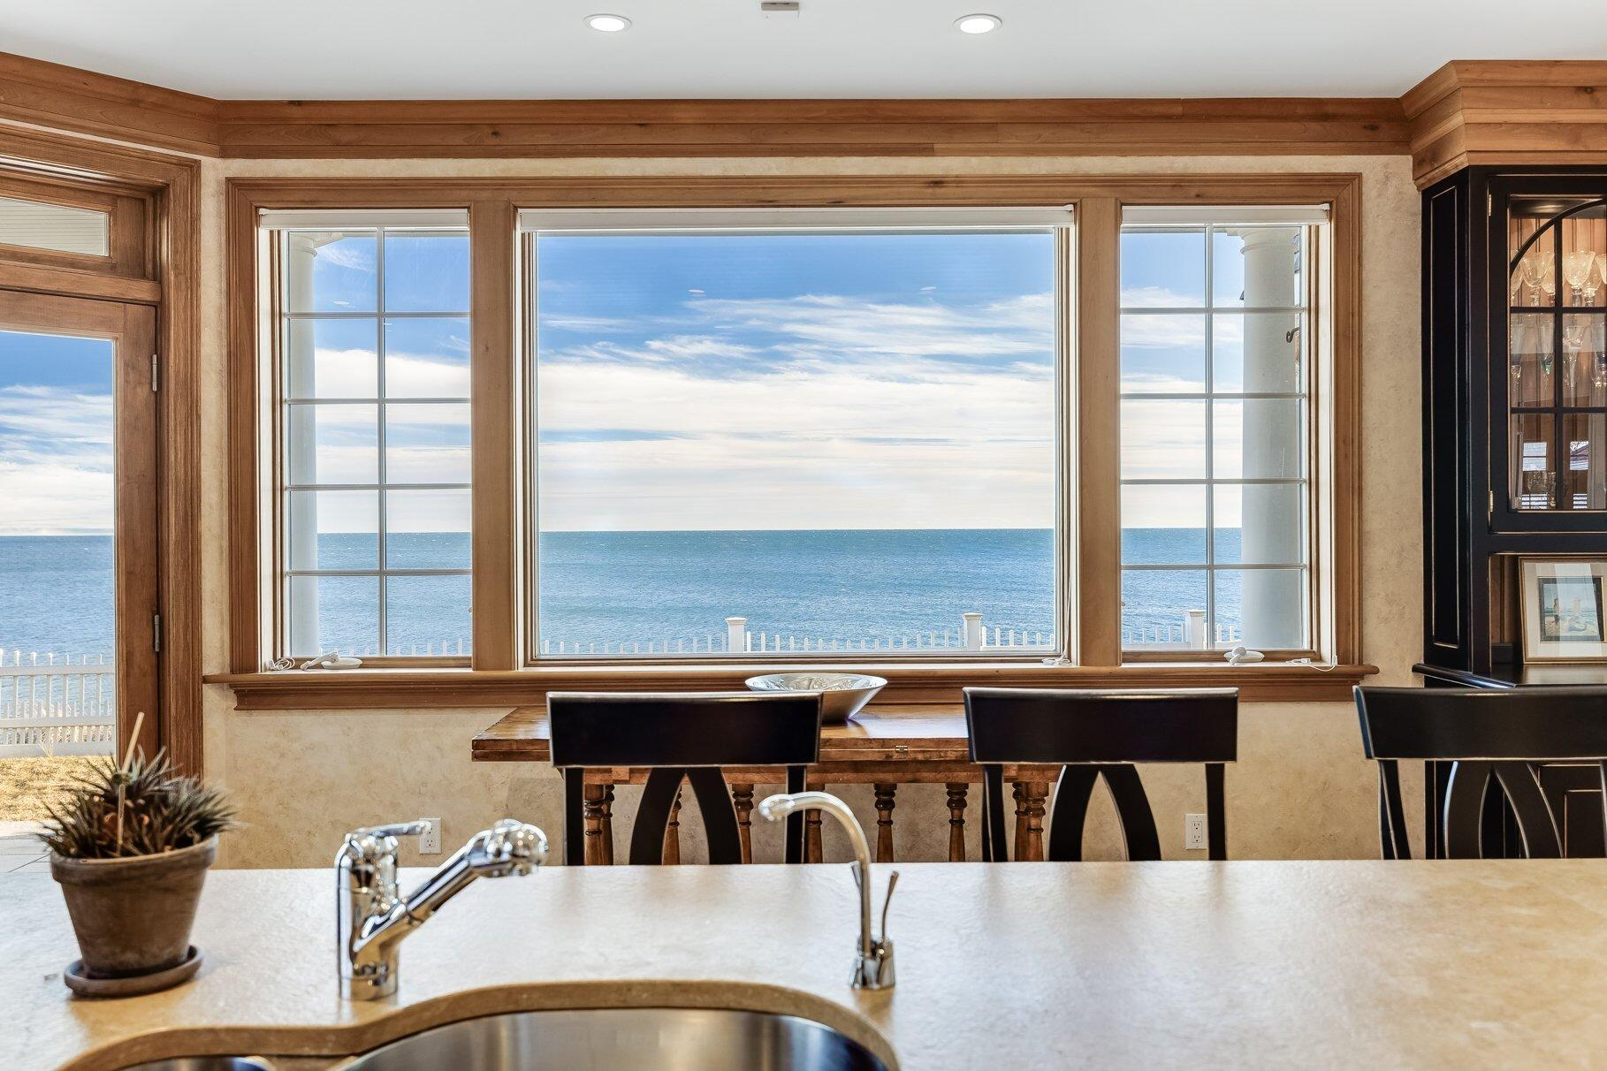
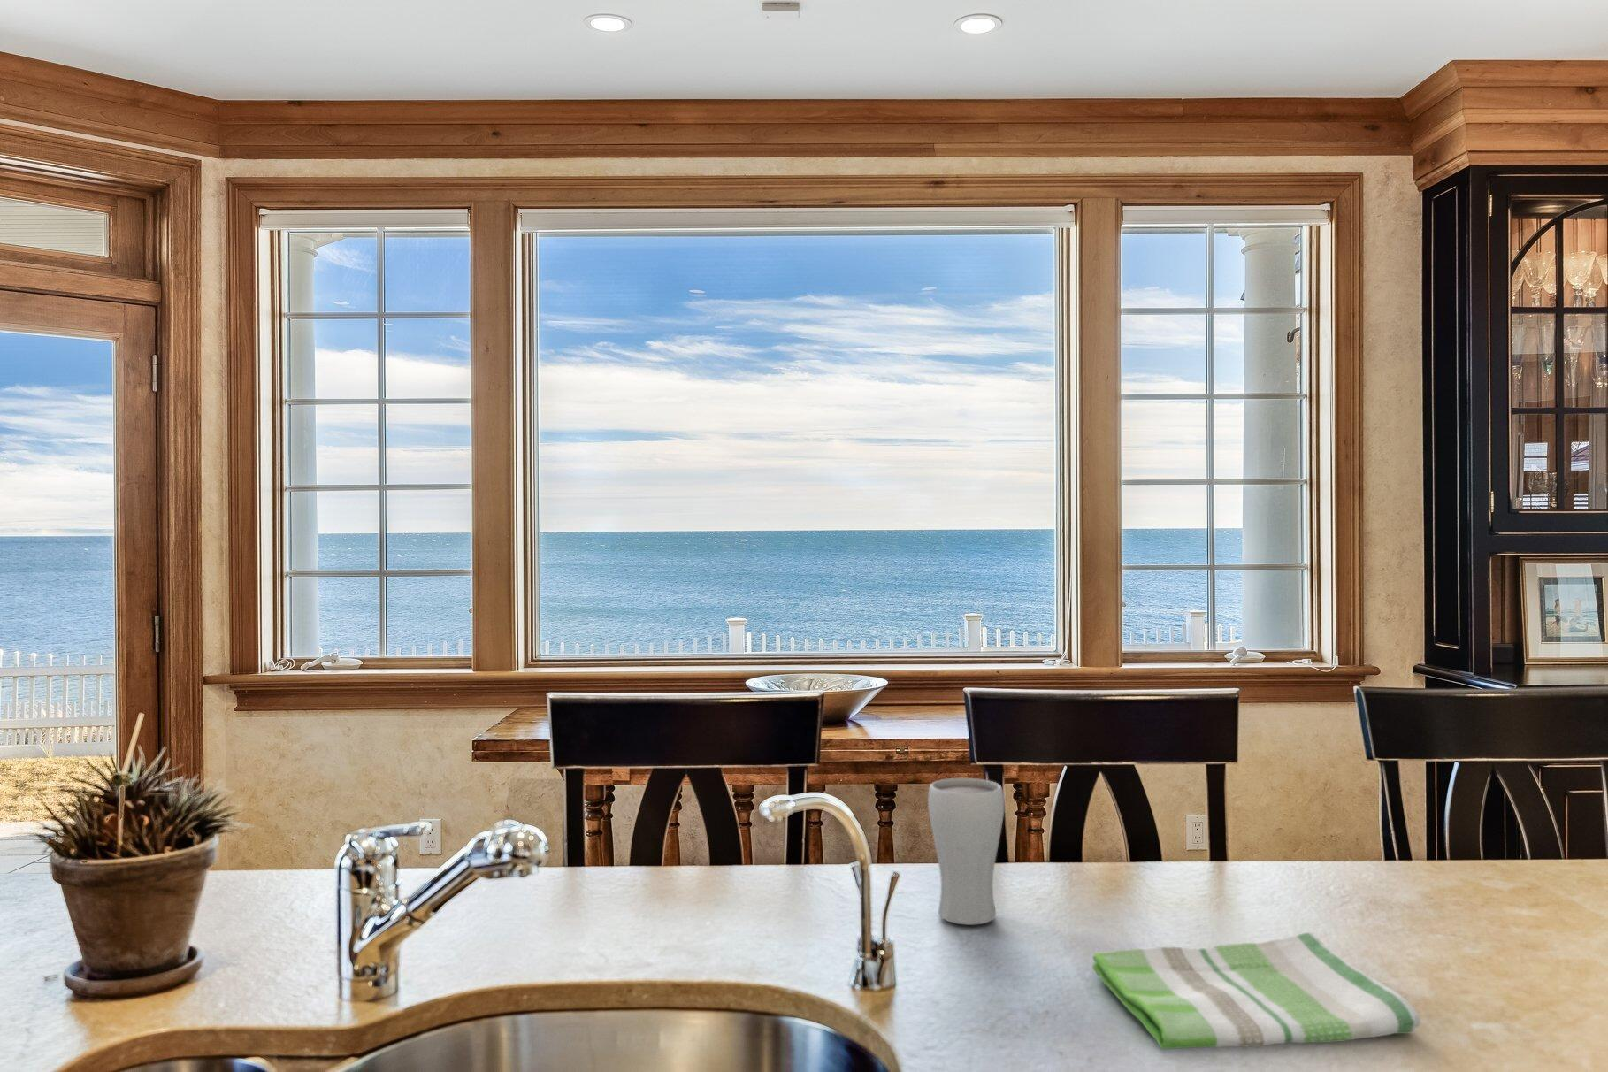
+ dish towel [1091,931,1421,1050]
+ drinking glass [927,778,1005,926]
